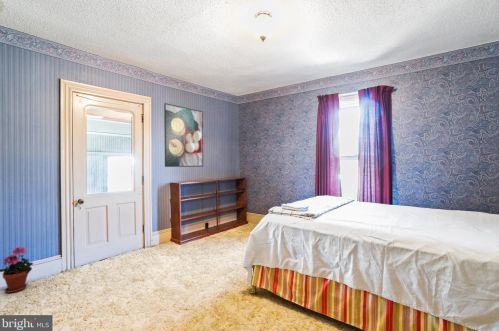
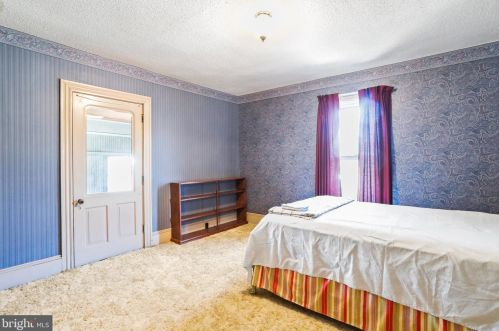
- potted plant [0,246,34,294]
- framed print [163,102,204,168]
